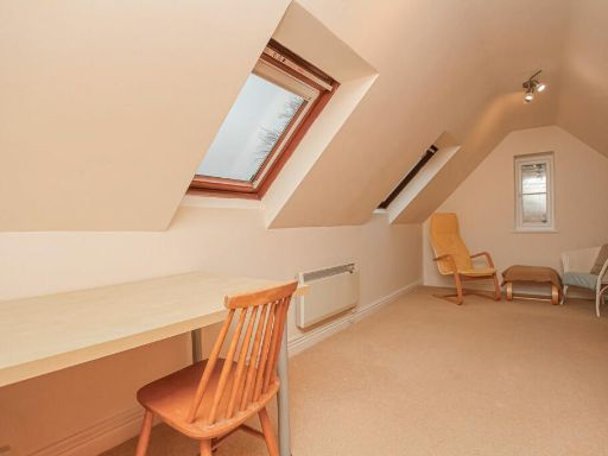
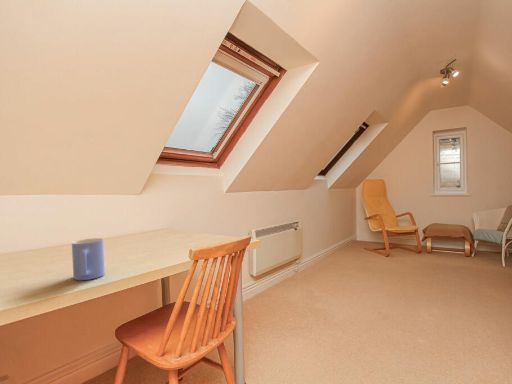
+ mug [71,237,106,281]
